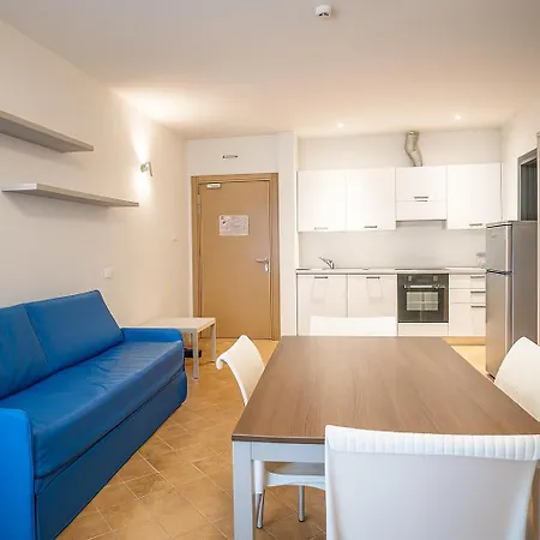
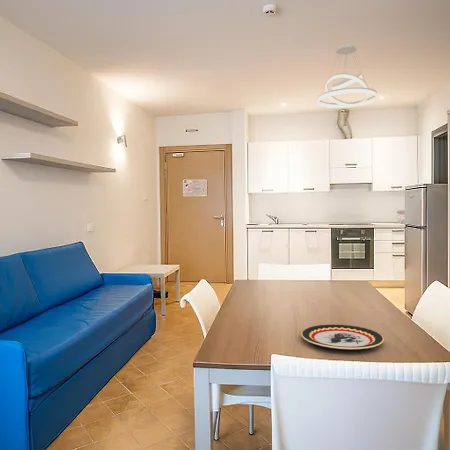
+ plate [300,324,385,350]
+ pendant light [317,43,378,109]
